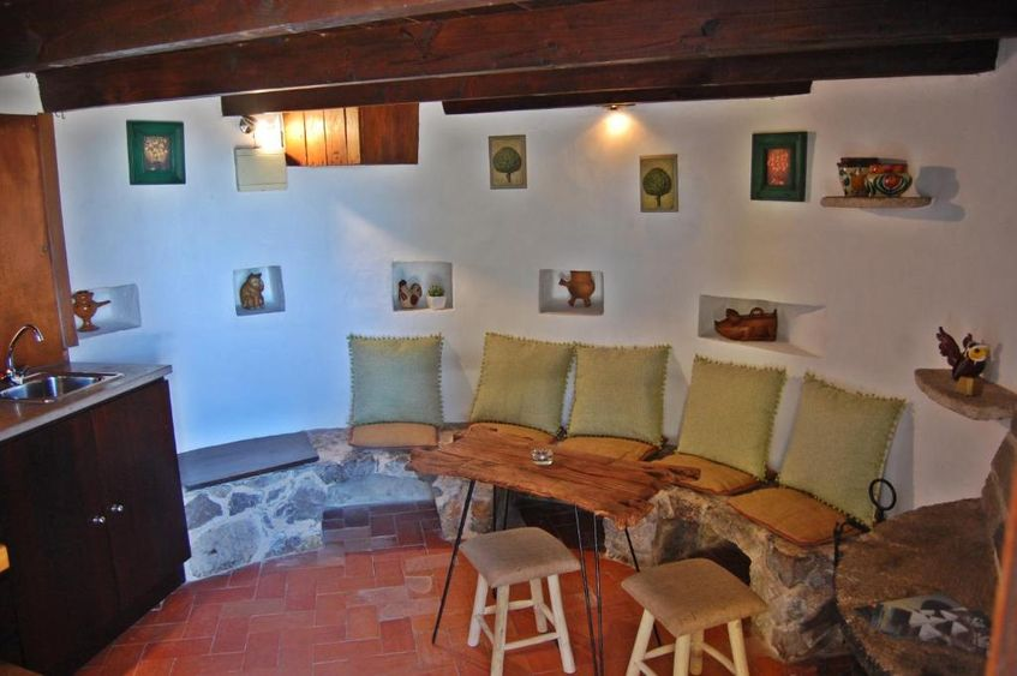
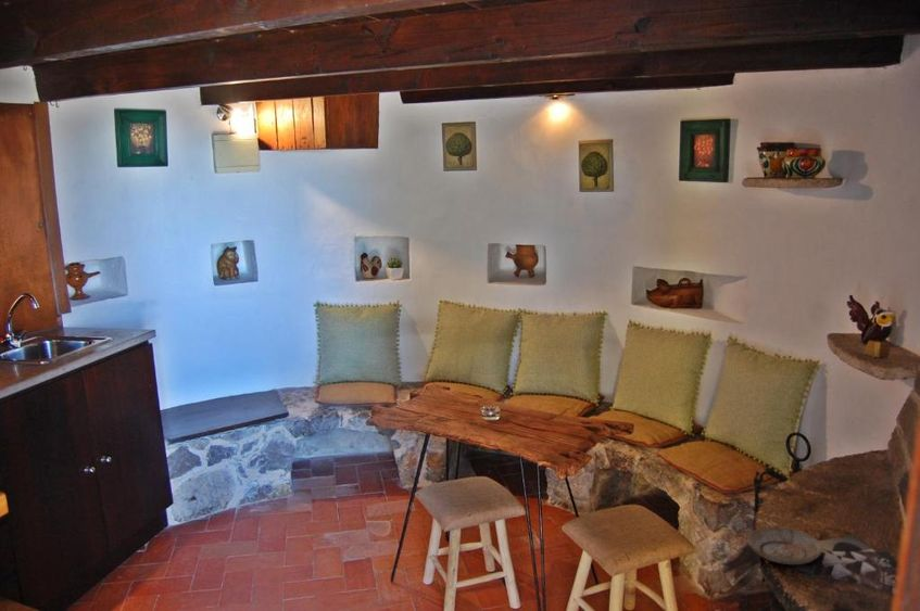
+ ceramic bowl [746,526,823,565]
